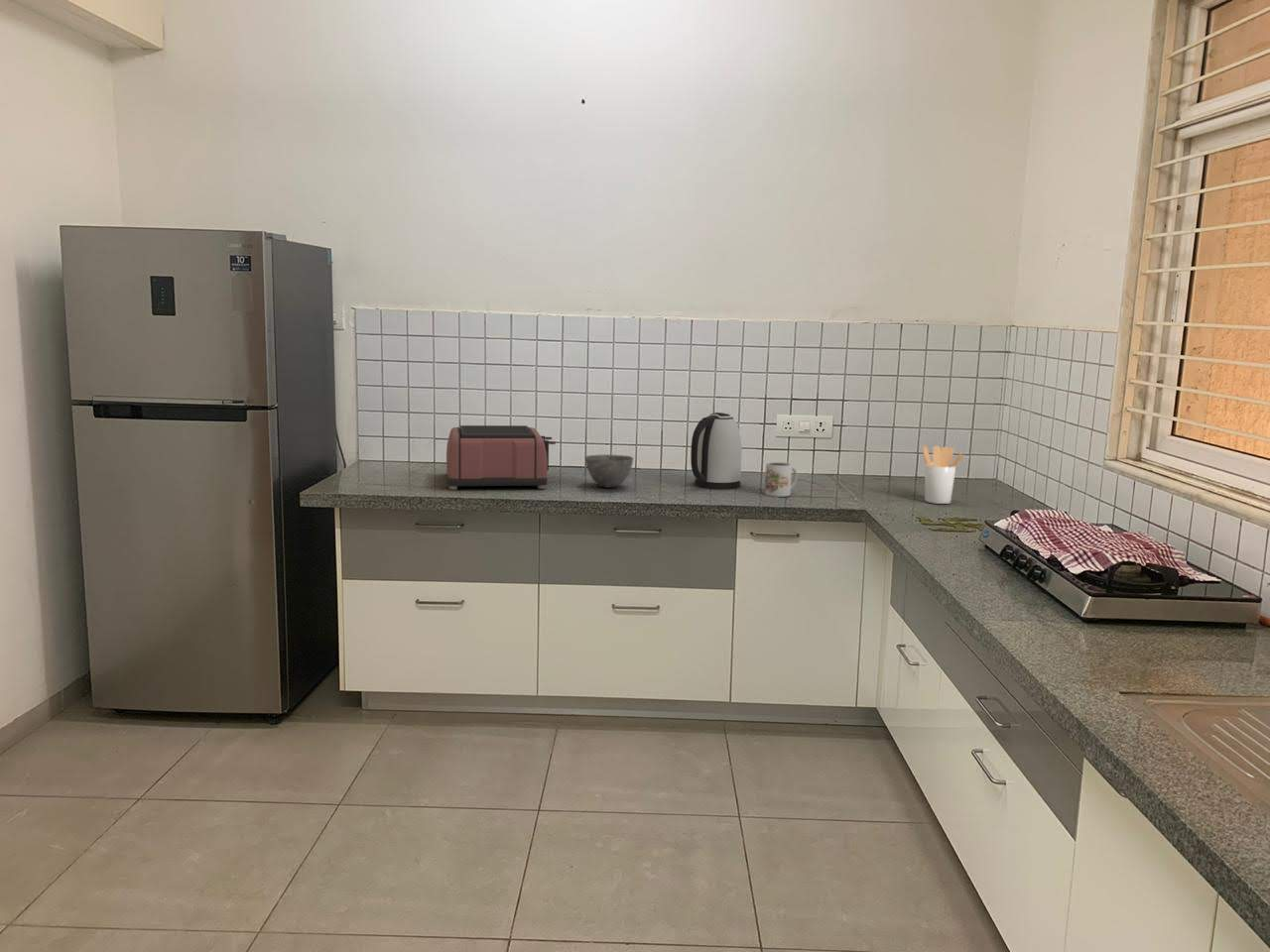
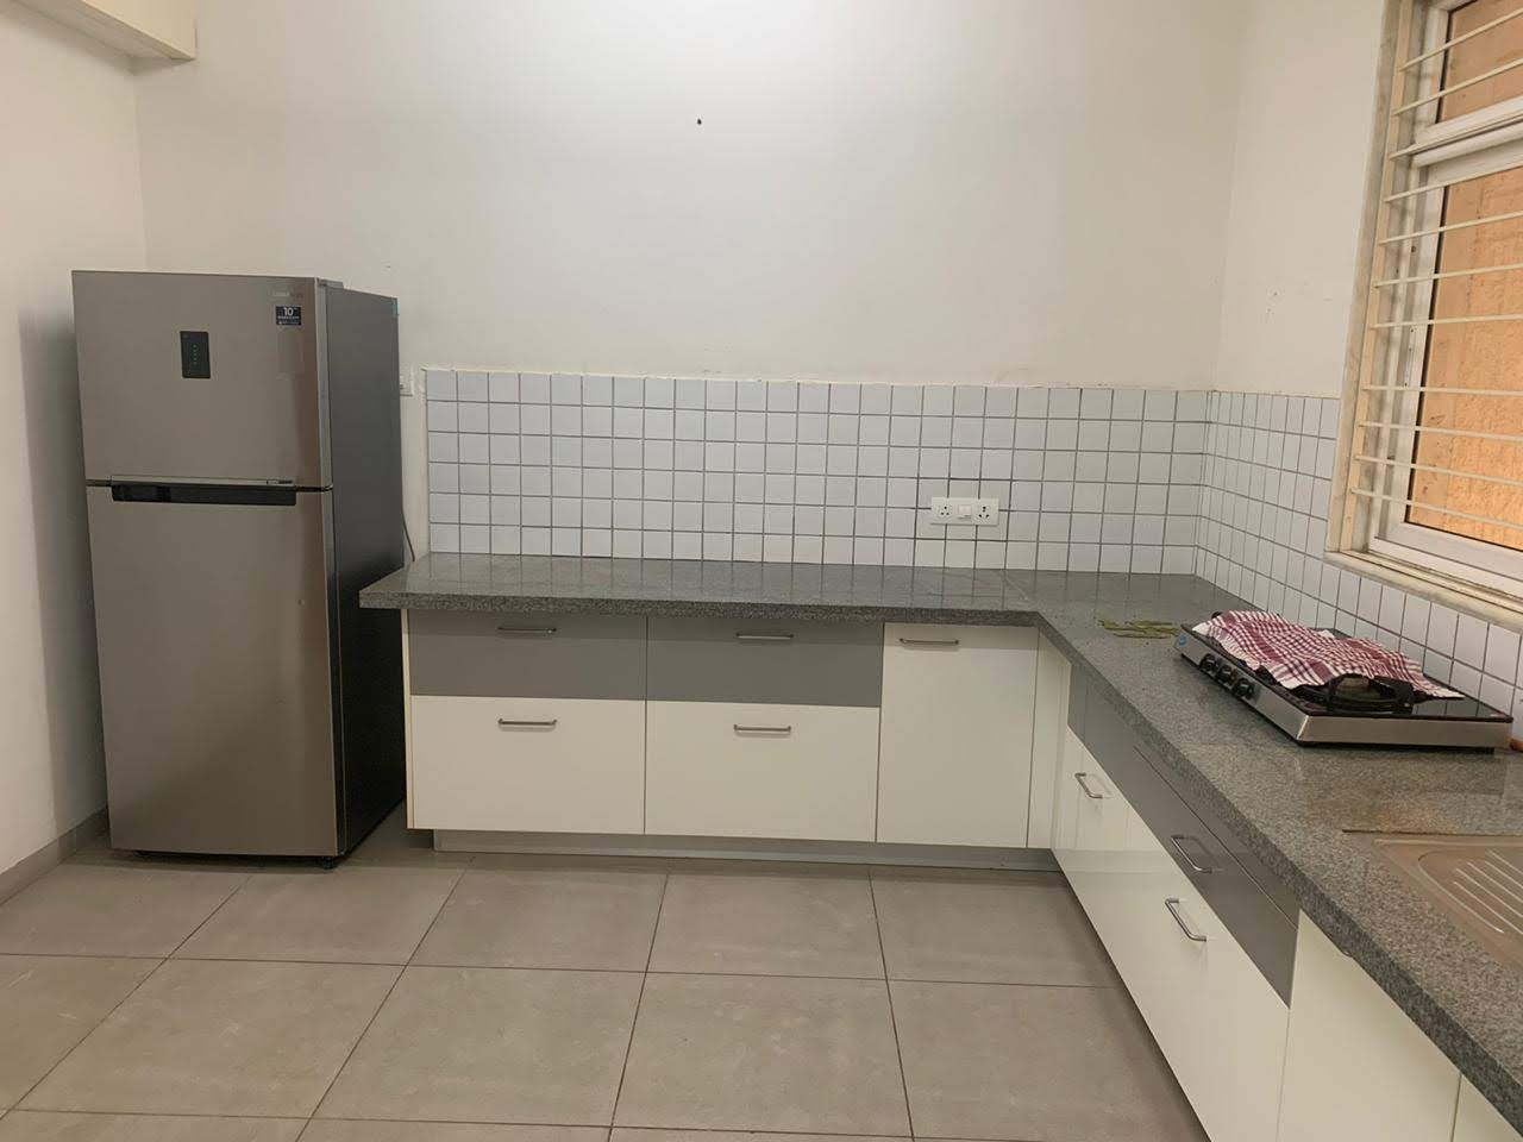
- toaster [445,424,557,491]
- mug [764,461,798,498]
- bowl [584,453,634,489]
- kettle [690,412,743,490]
- utensil holder [922,444,964,505]
